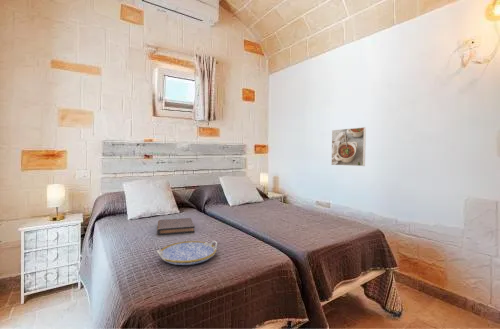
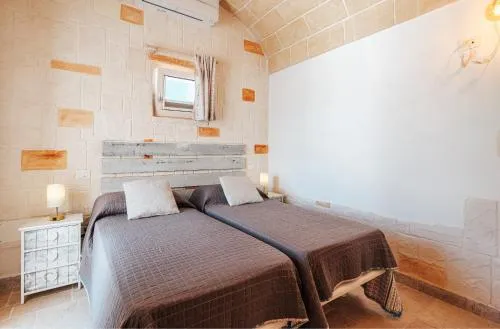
- serving tray [156,240,218,266]
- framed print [330,126,367,167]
- book [156,217,196,236]
